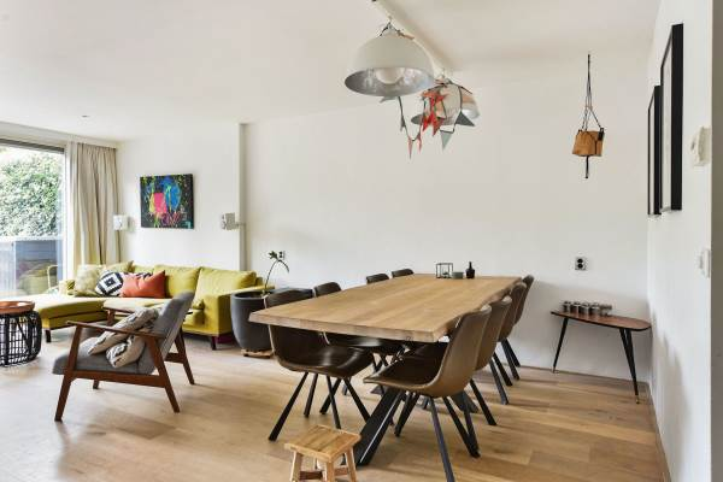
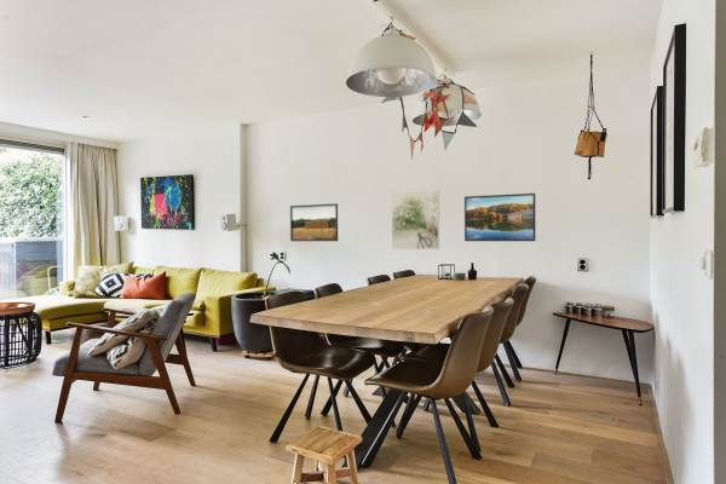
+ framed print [463,192,537,242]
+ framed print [391,189,440,250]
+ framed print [289,202,339,242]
